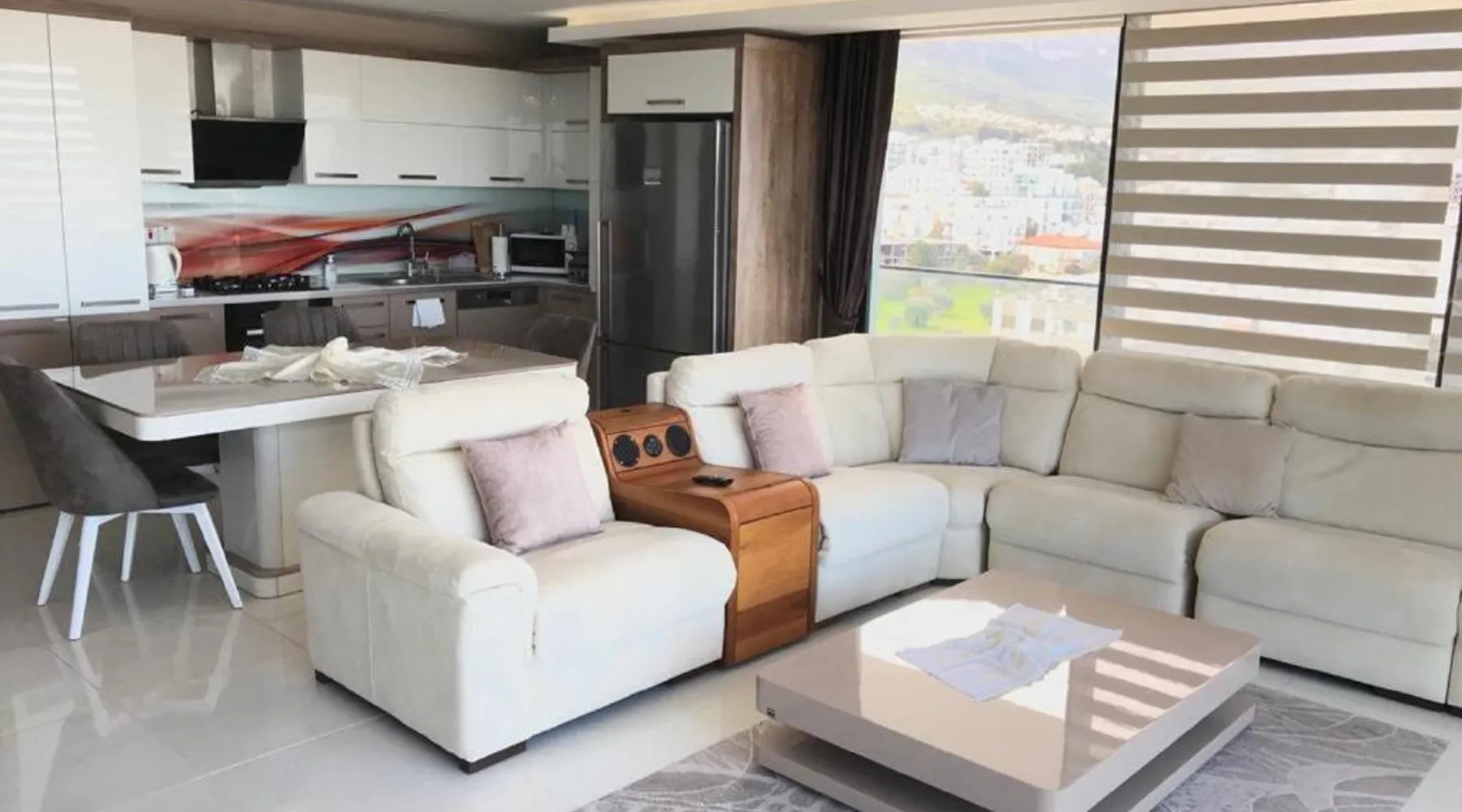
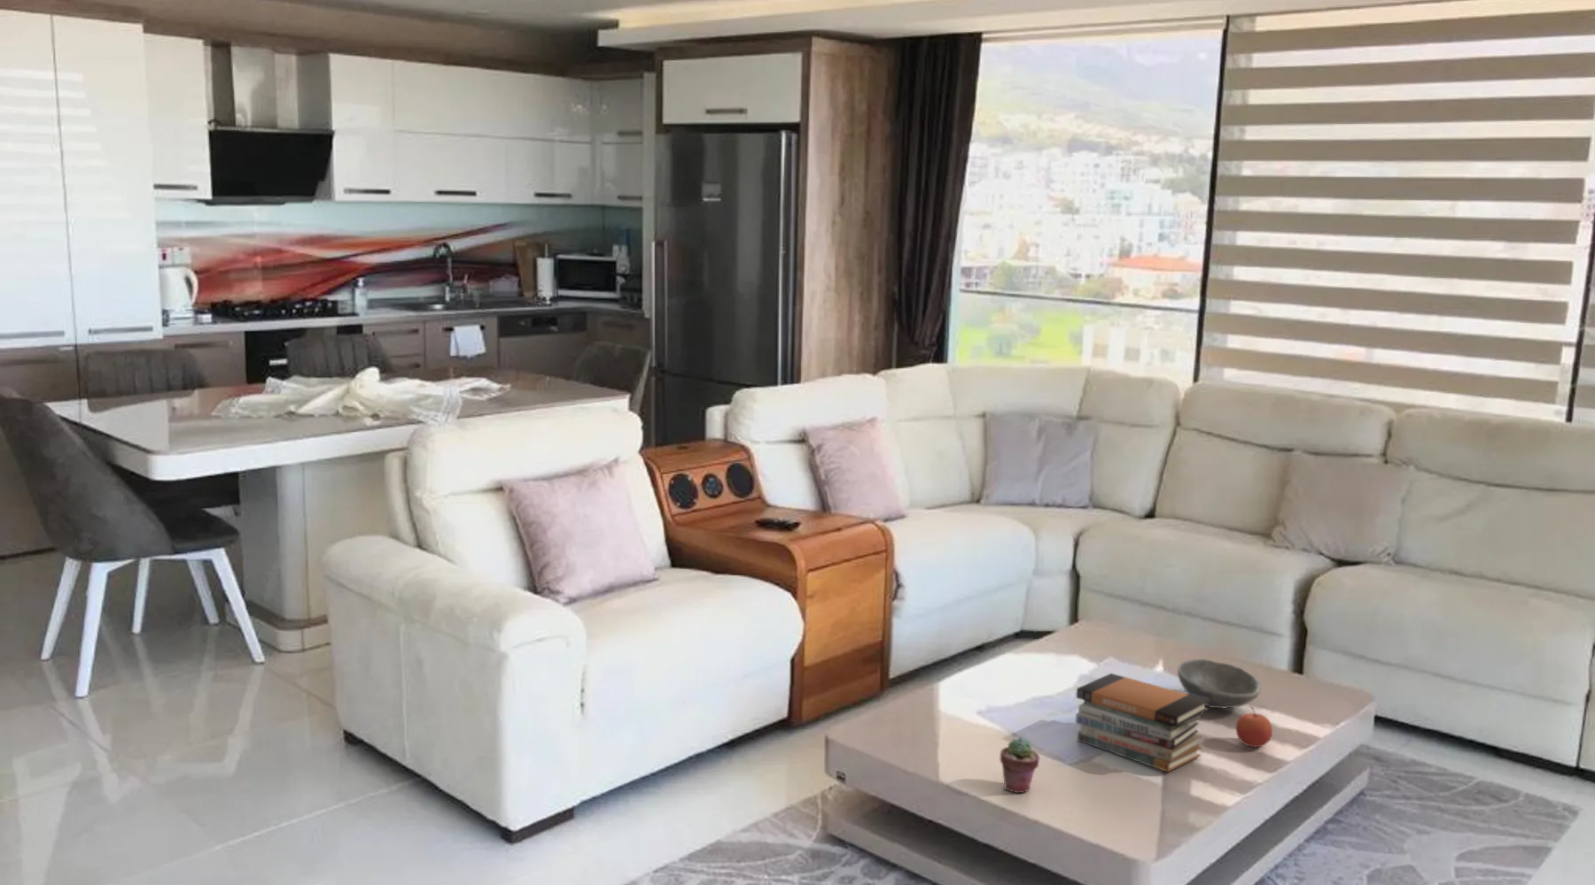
+ book stack [1075,672,1210,773]
+ apple [1235,705,1273,748]
+ bowl [1177,658,1262,710]
+ potted succulent [999,737,1041,793]
